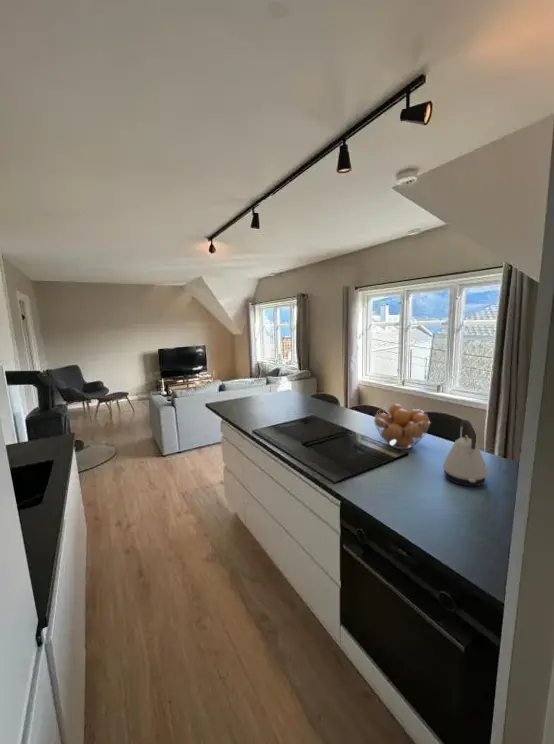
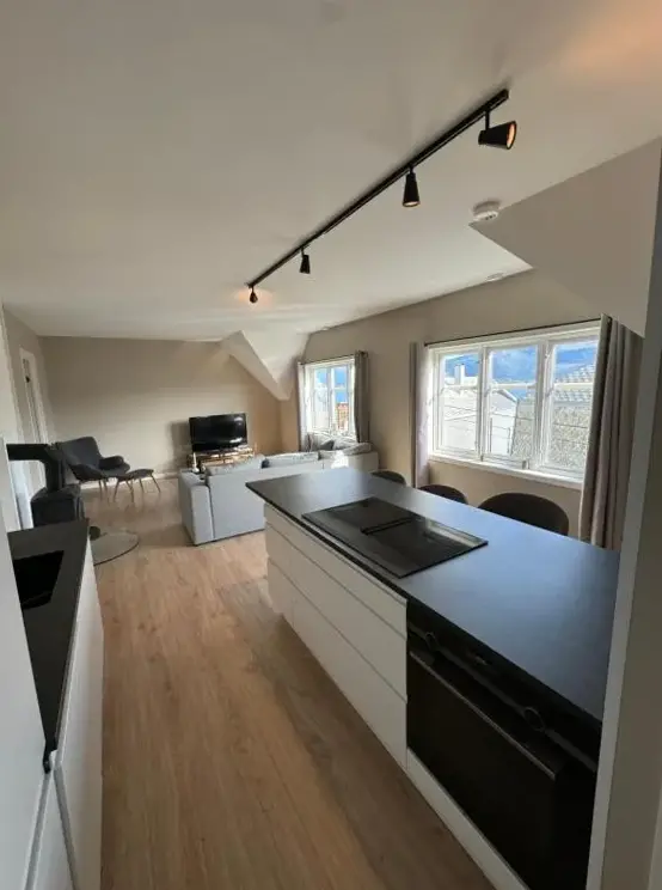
- fruit basket [373,403,431,450]
- kettle [442,419,489,487]
